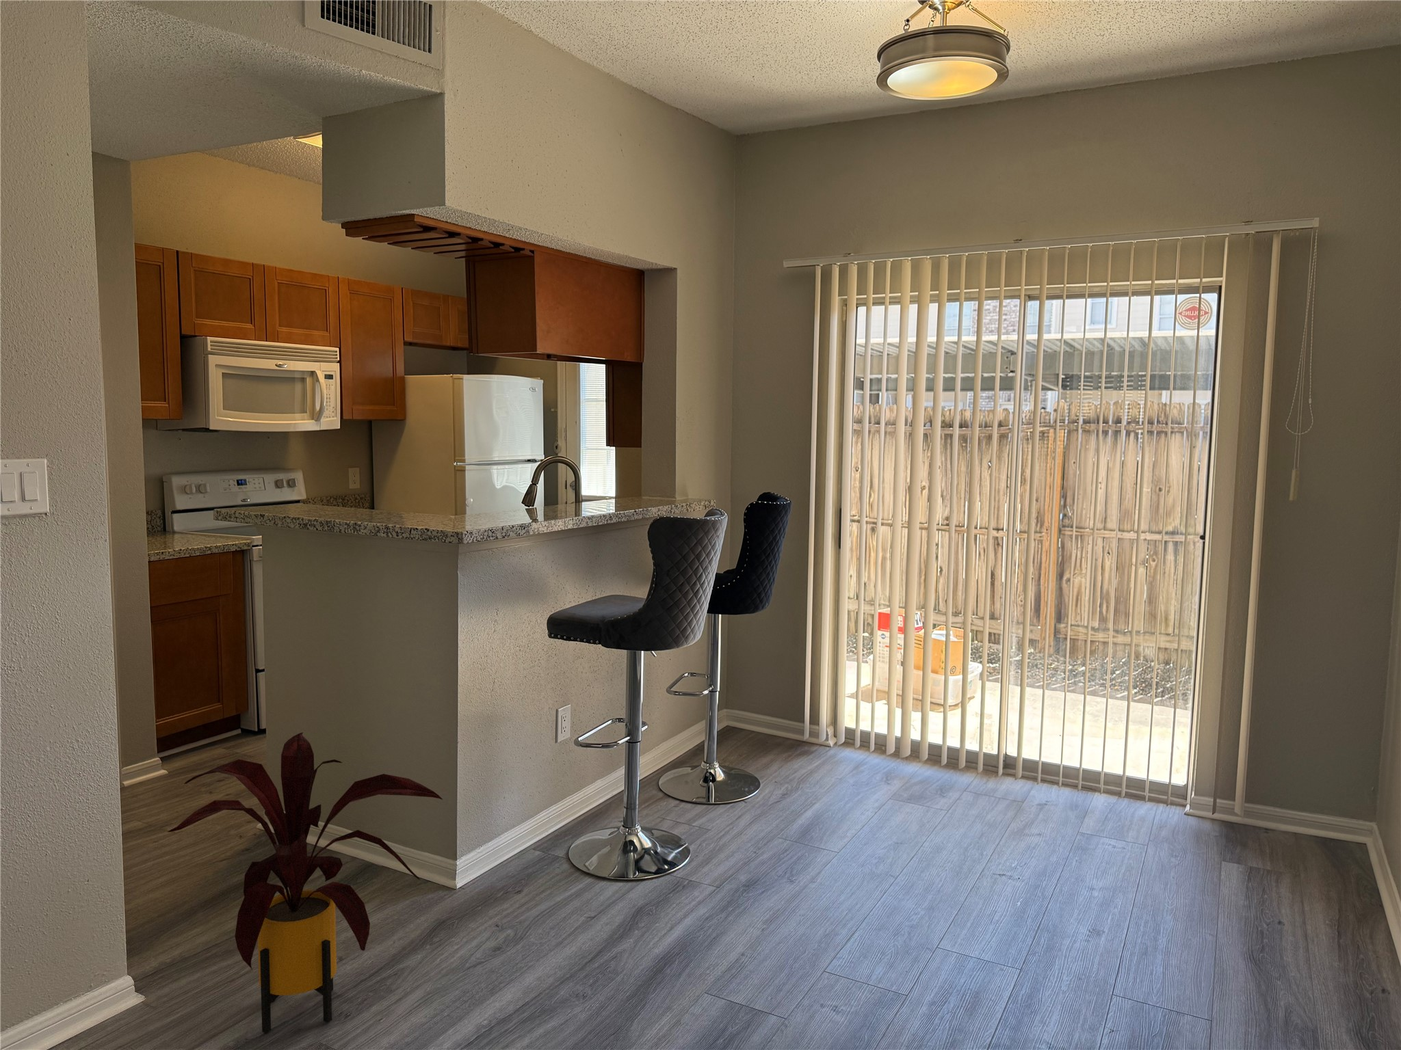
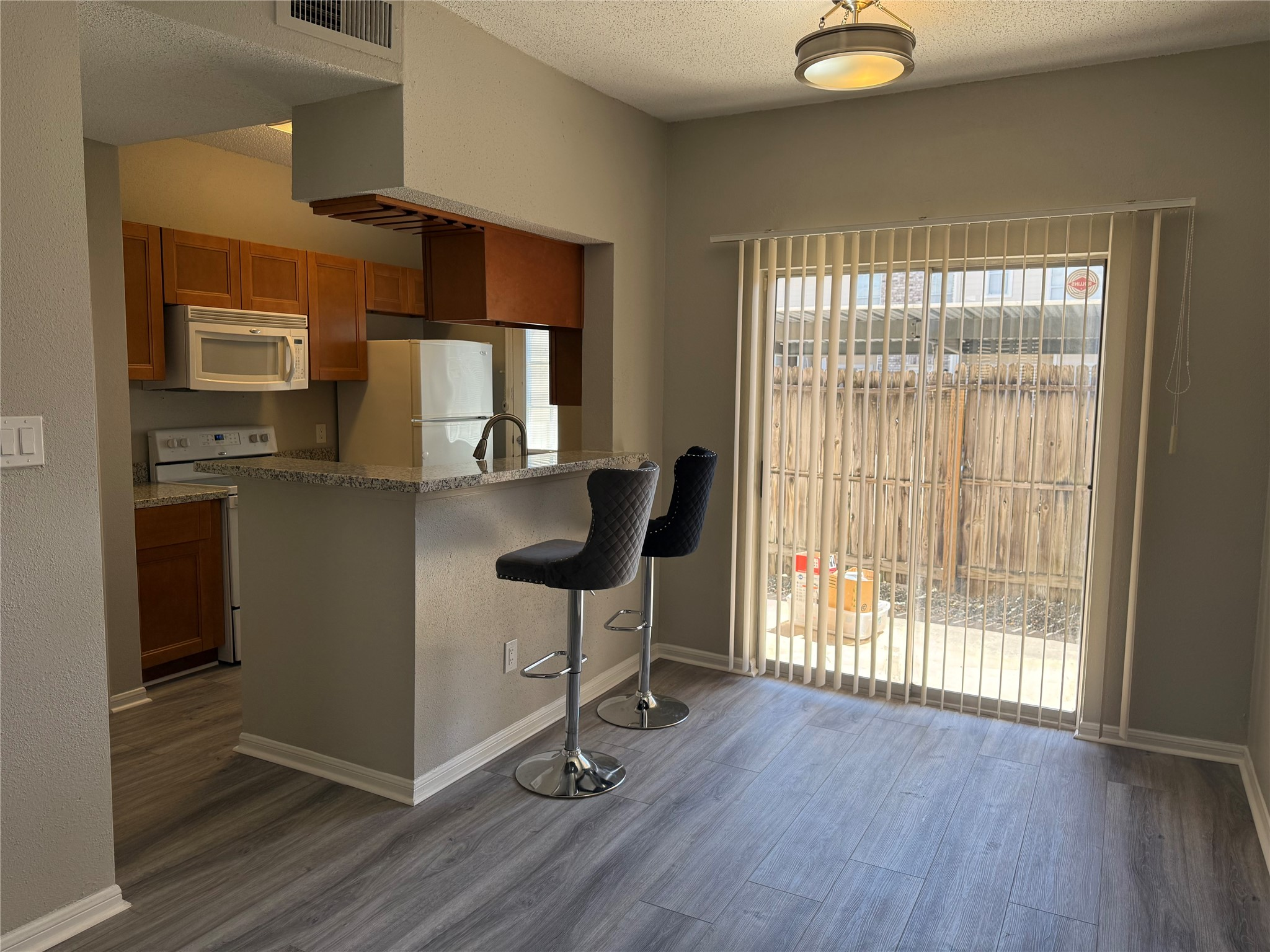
- house plant [167,731,443,1033]
